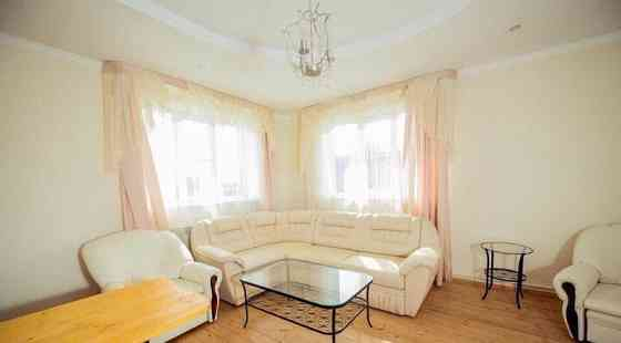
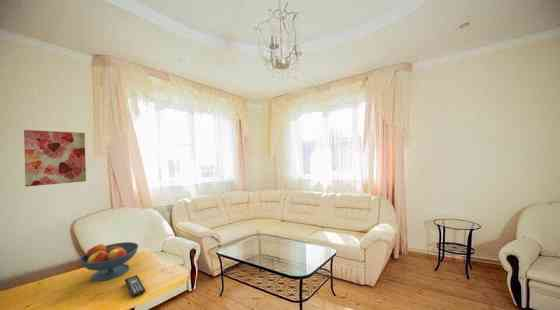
+ wall art [23,129,87,187]
+ remote control [124,274,146,298]
+ fruit bowl [78,241,140,282]
